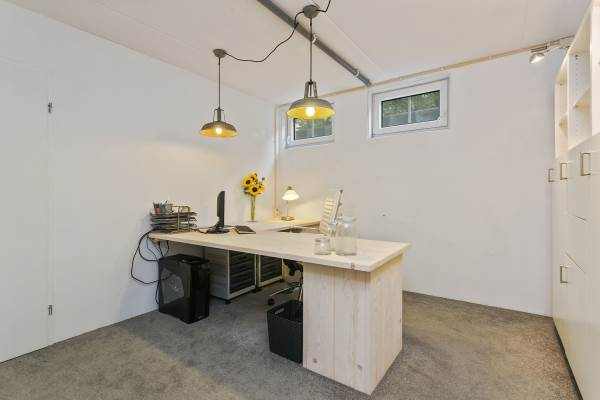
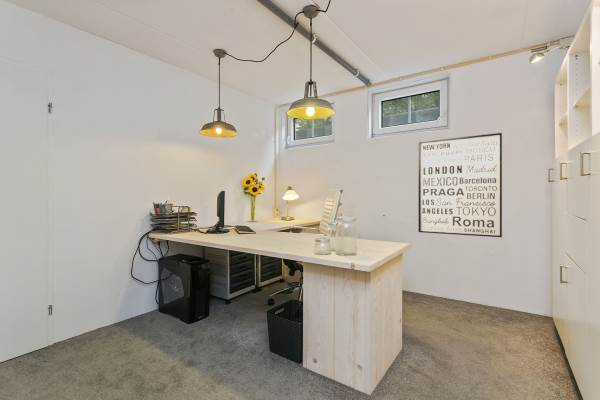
+ wall art [418,132,503,238]
